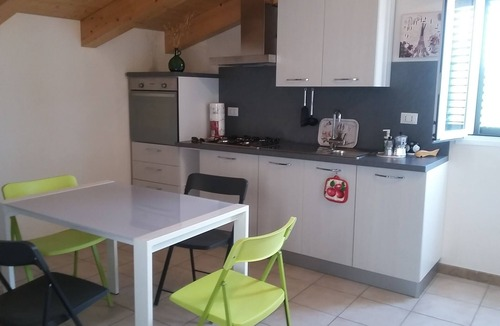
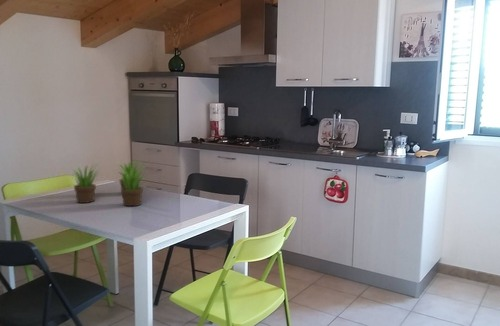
+ plant [62,159,150,207]
